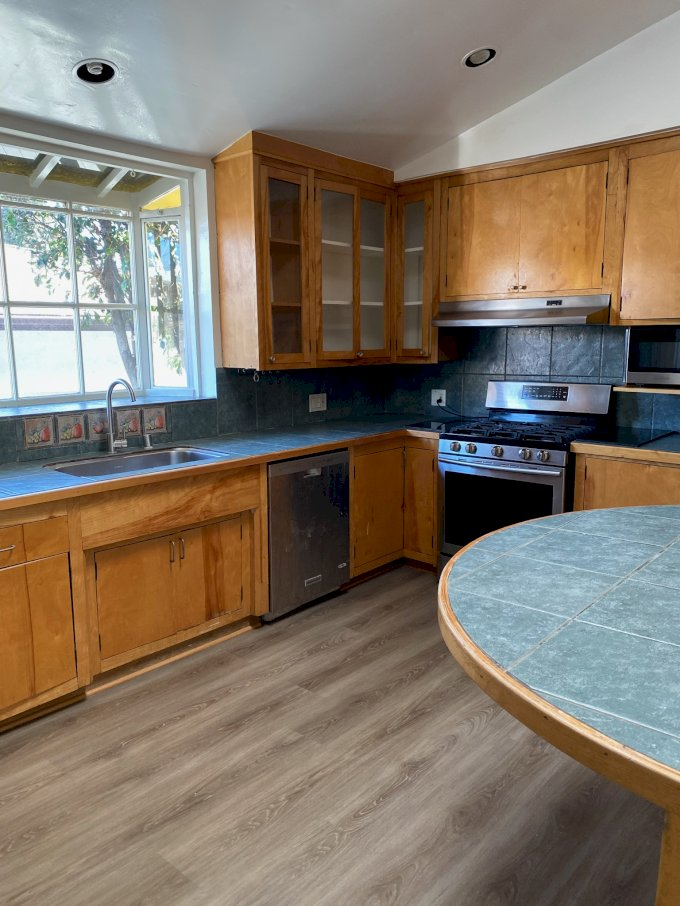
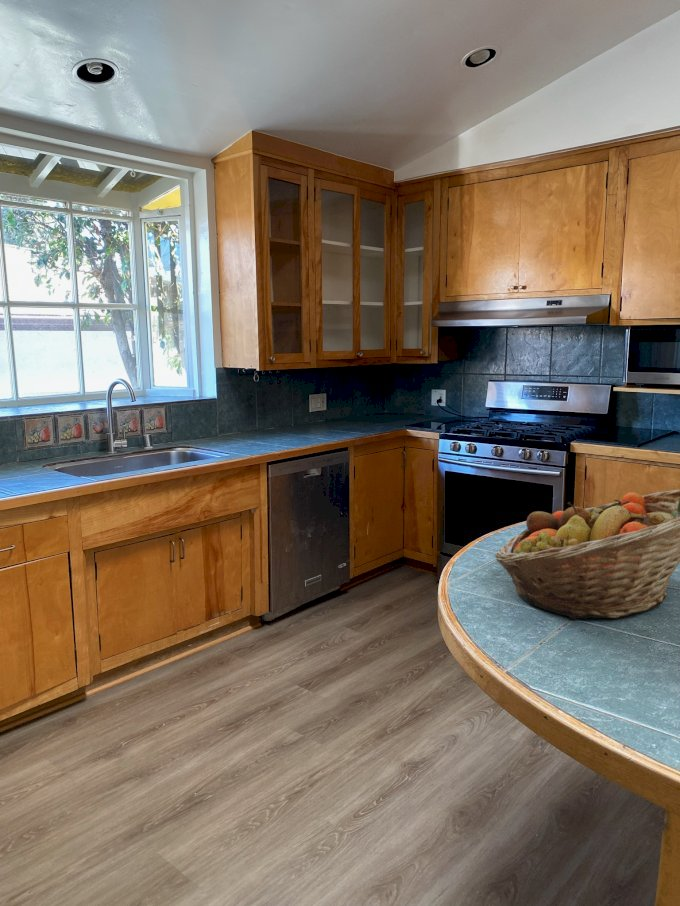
+ fruit basket [494,489,680,620]
